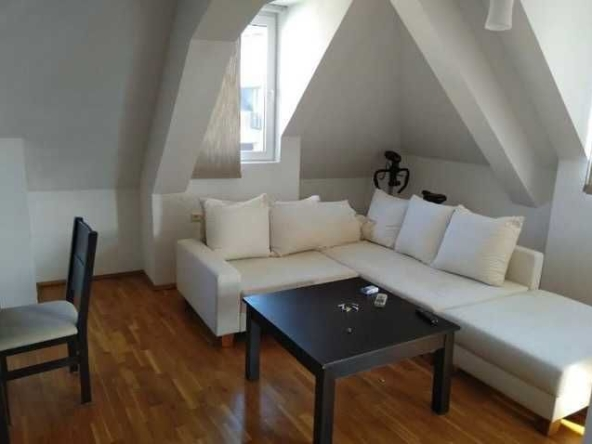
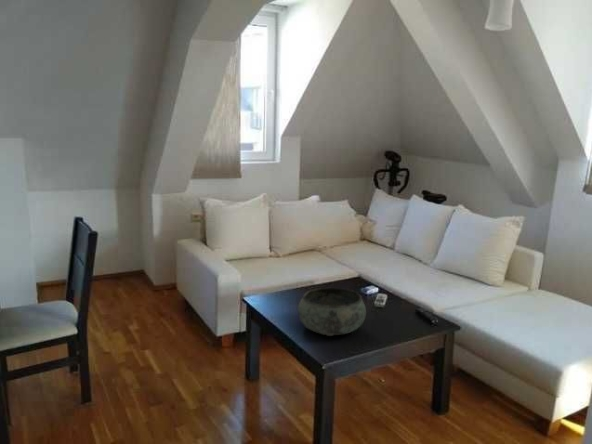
+ bowl [297,287,367,337]
